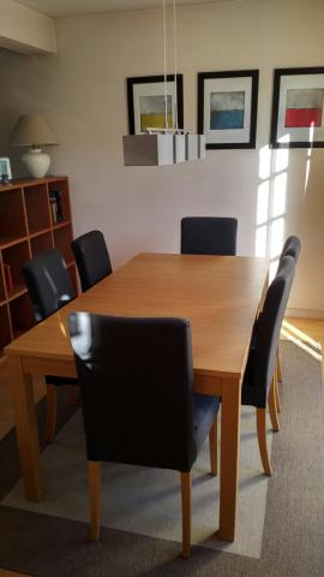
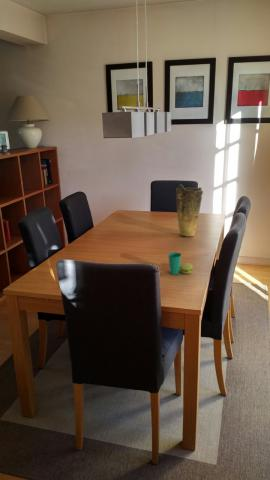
+ cup [167,251,194,275]
+ vase [175,183,204,237]
